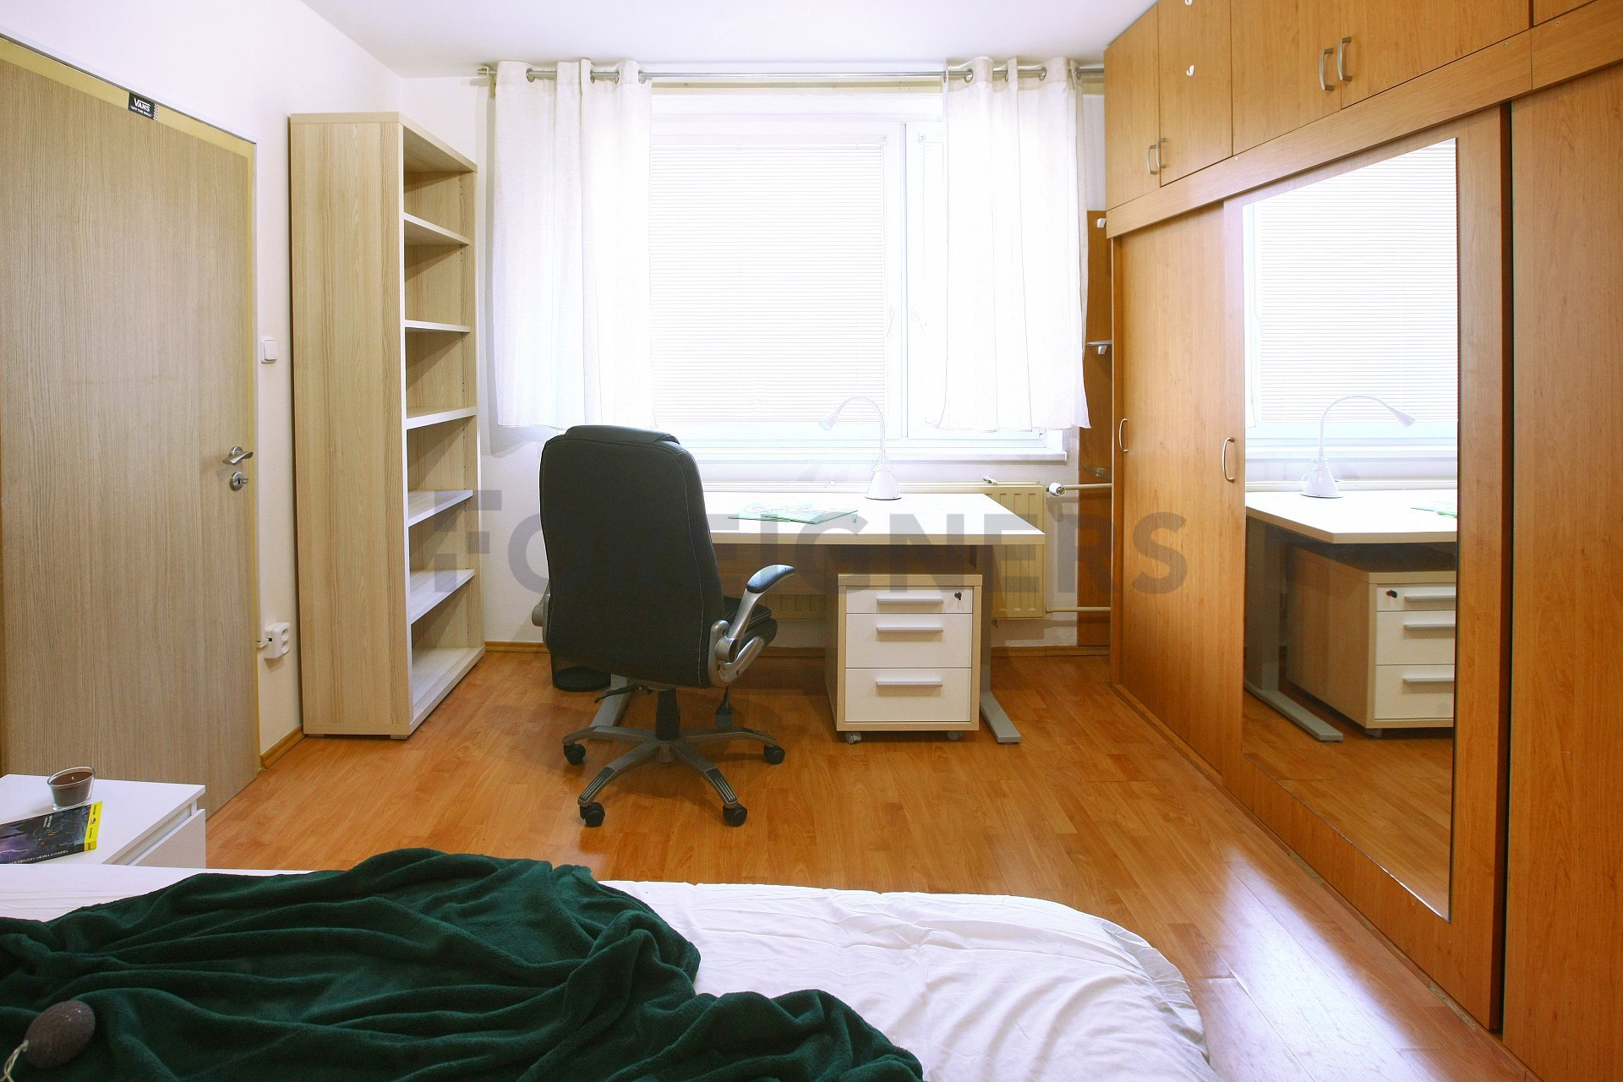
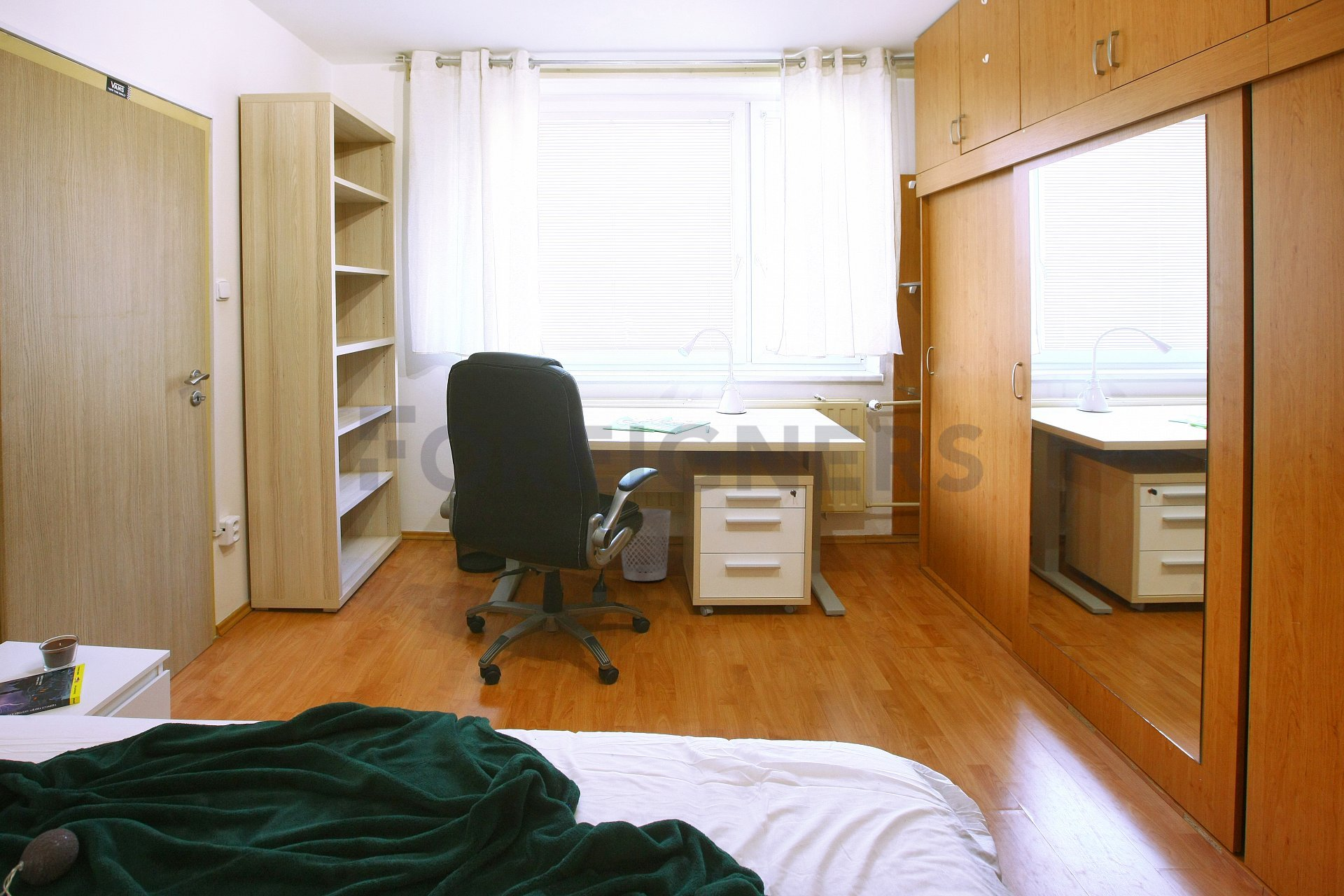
+ wastebasket [621,508,671,582]
